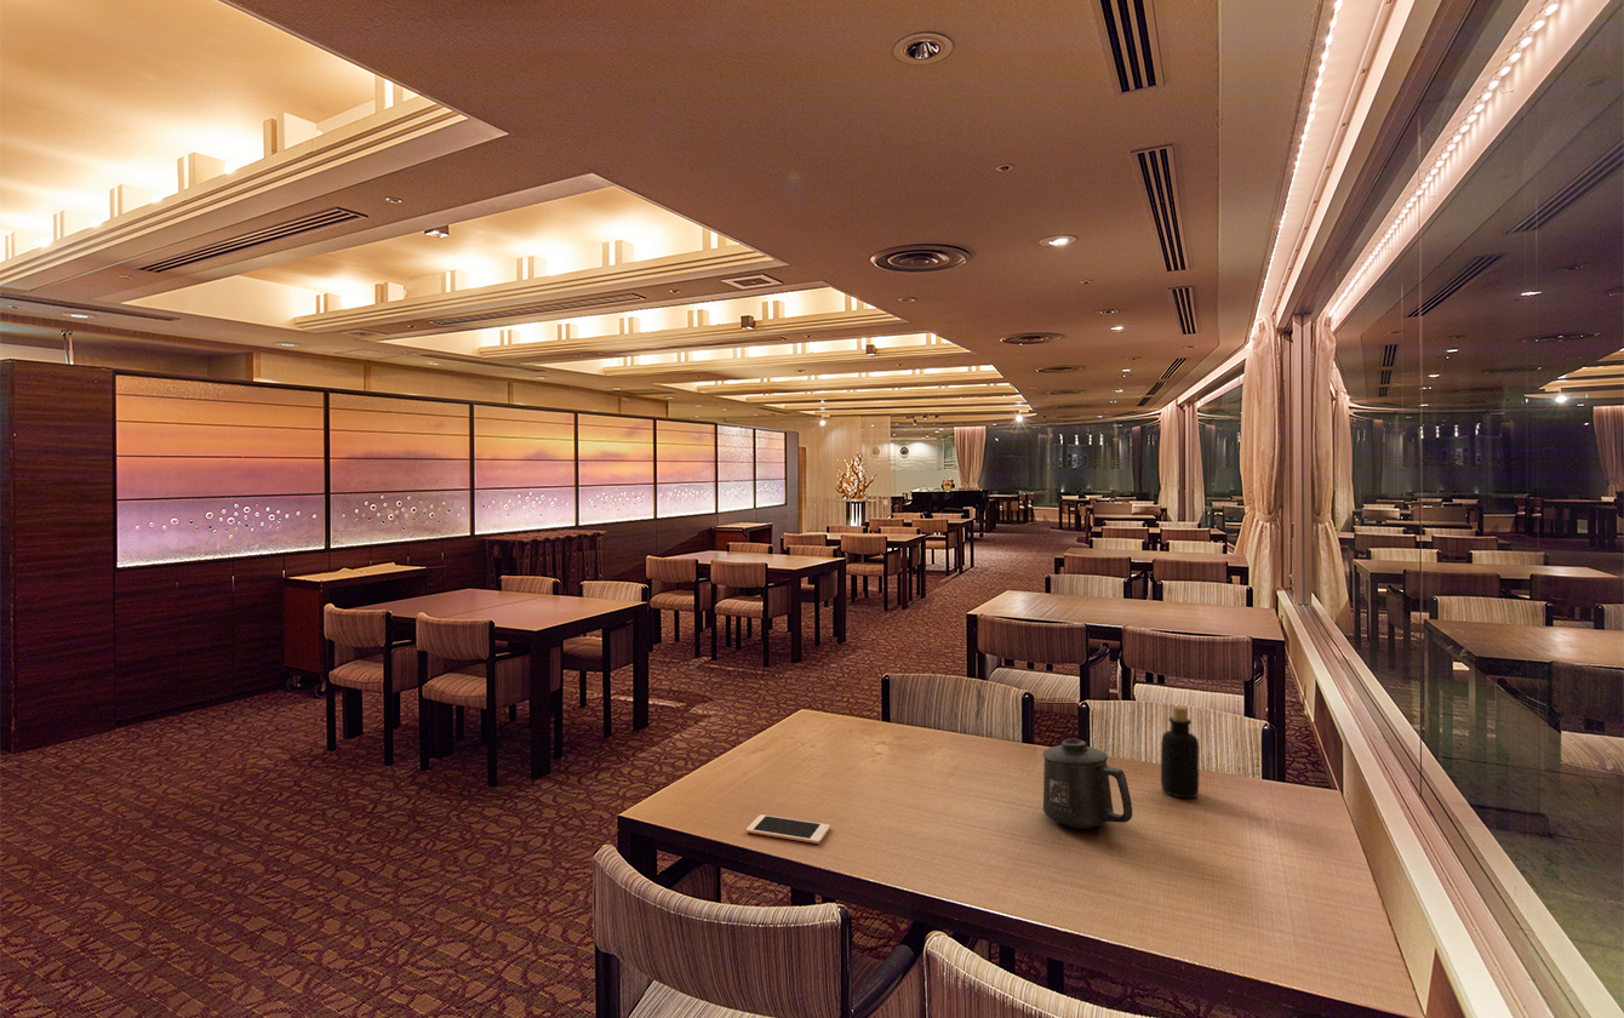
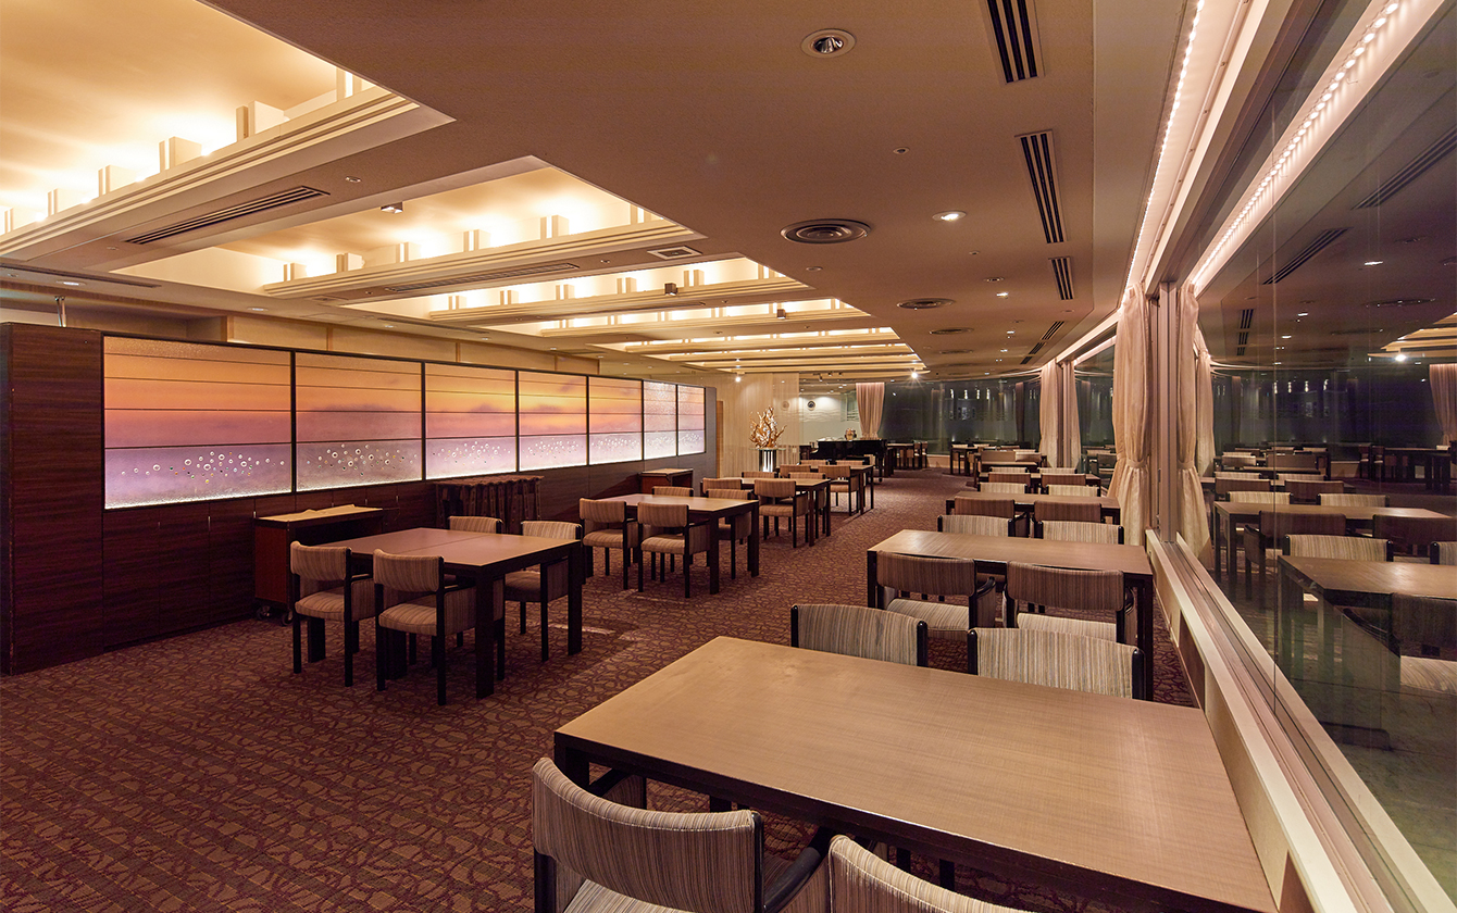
- mug [1041,738,1133,829]
- bottle [1160,704,1200,799]
- cell phone [745,813,831,845]
